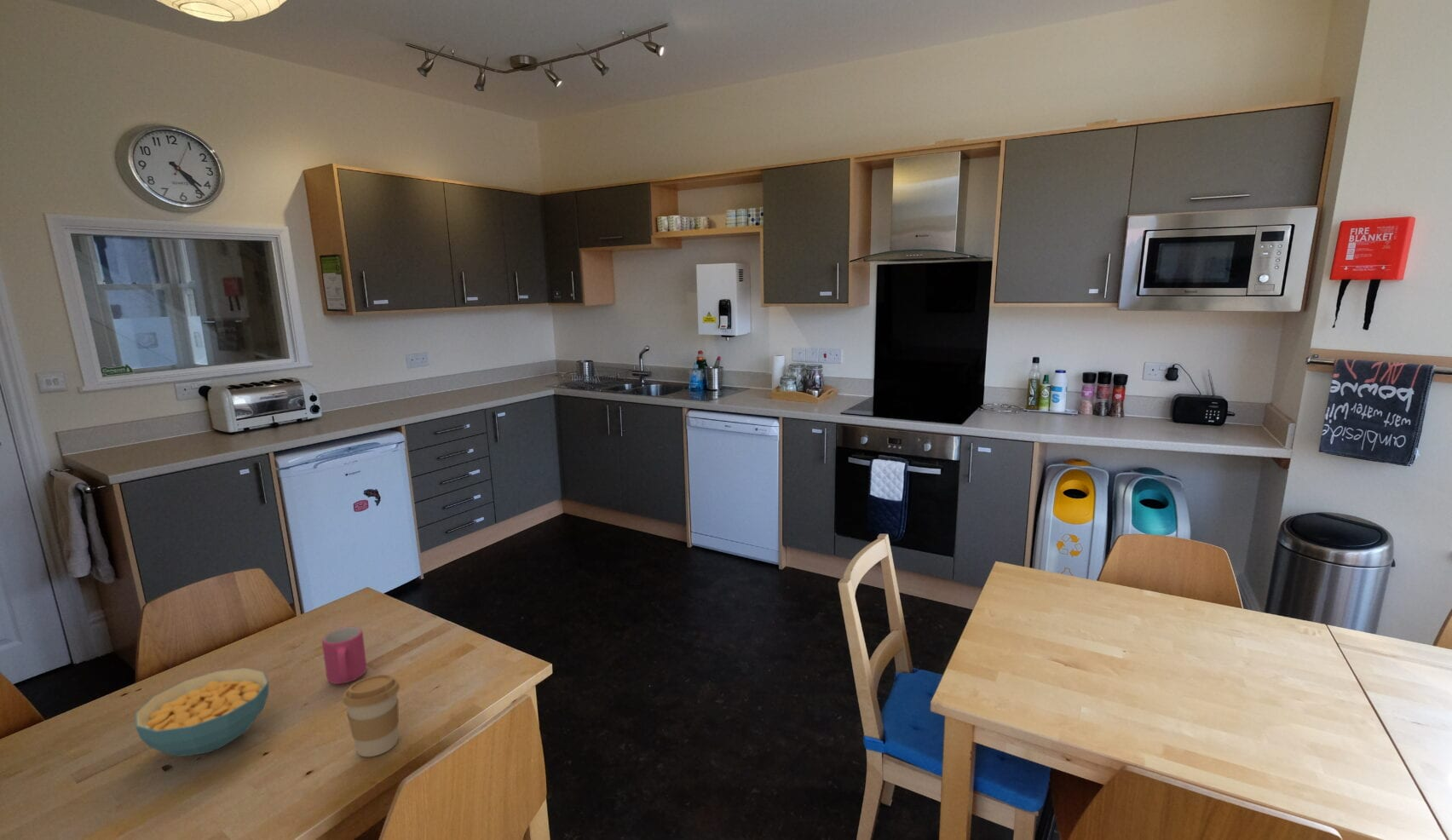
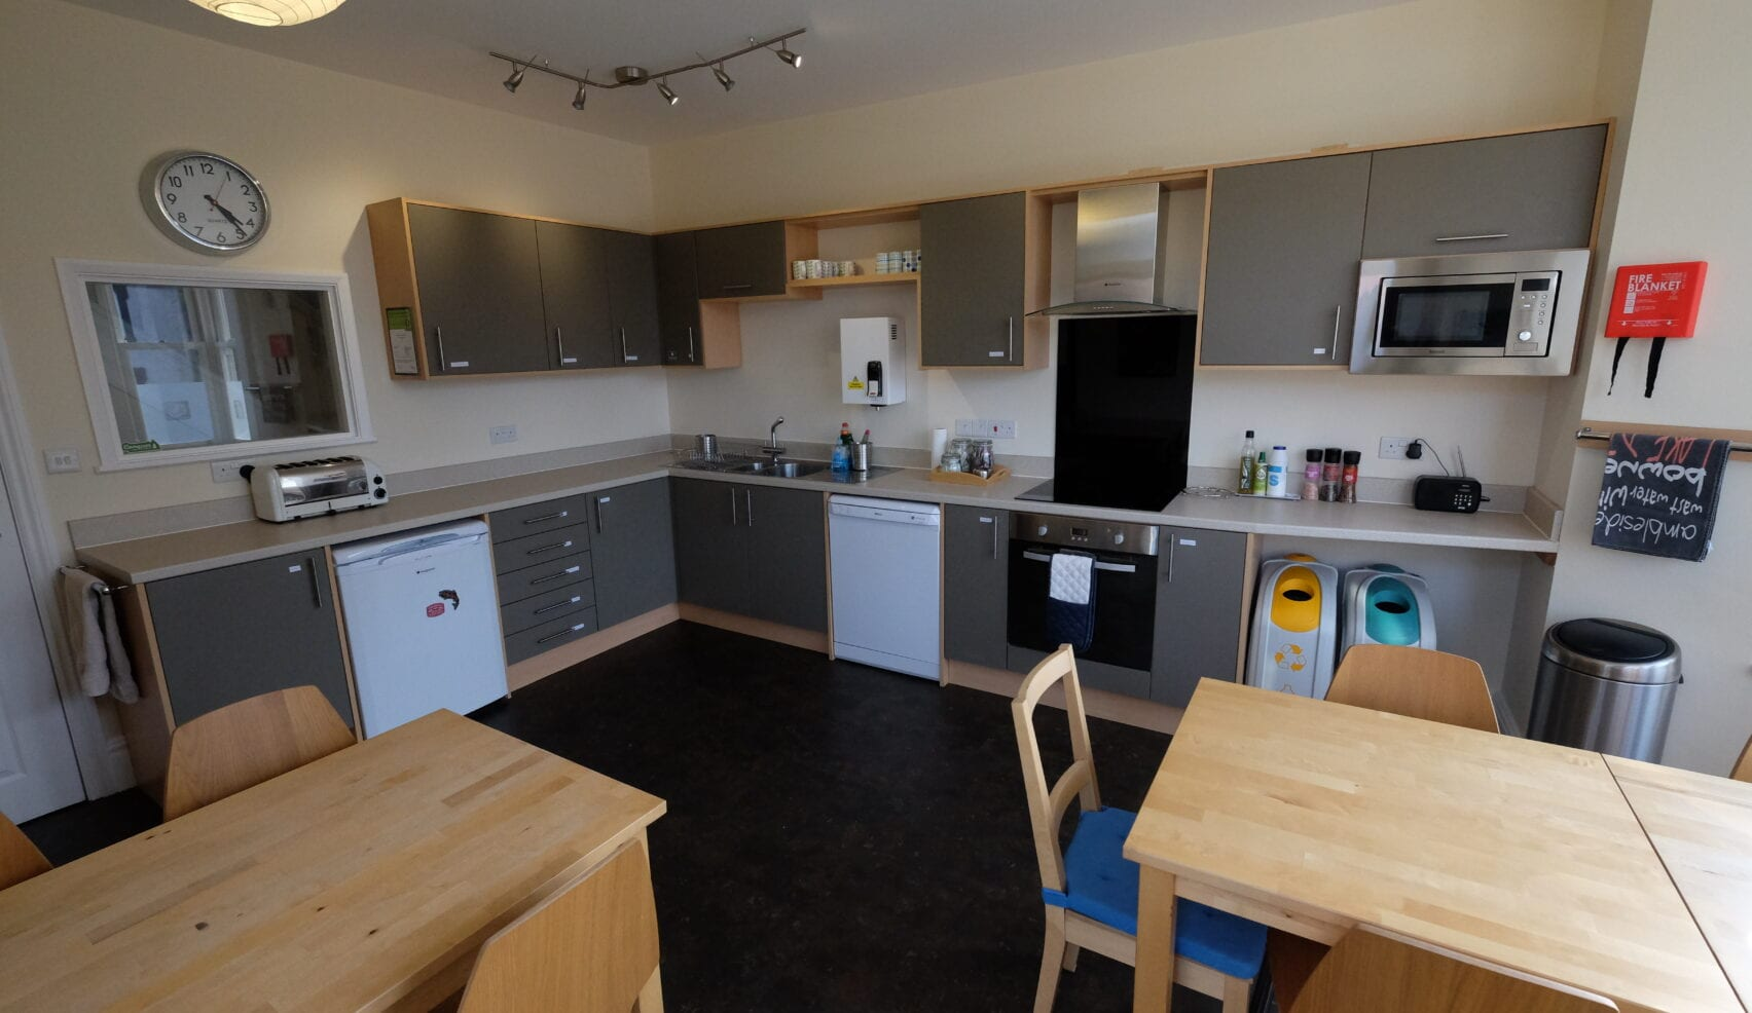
- coffee cup [342,674,400,757]
- mug [321,626,367,685]
- cereal bowl [135,667,269,757]
